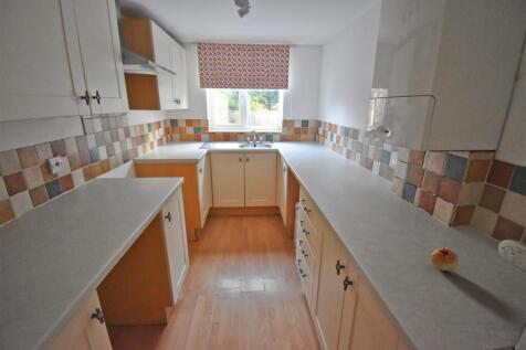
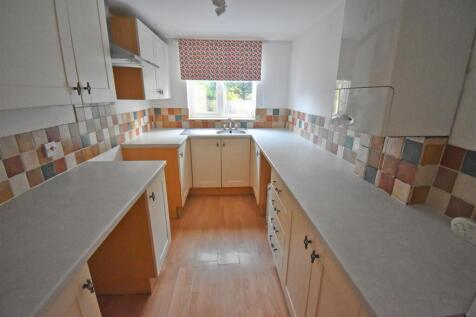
- fruit [430,246,460,272]
